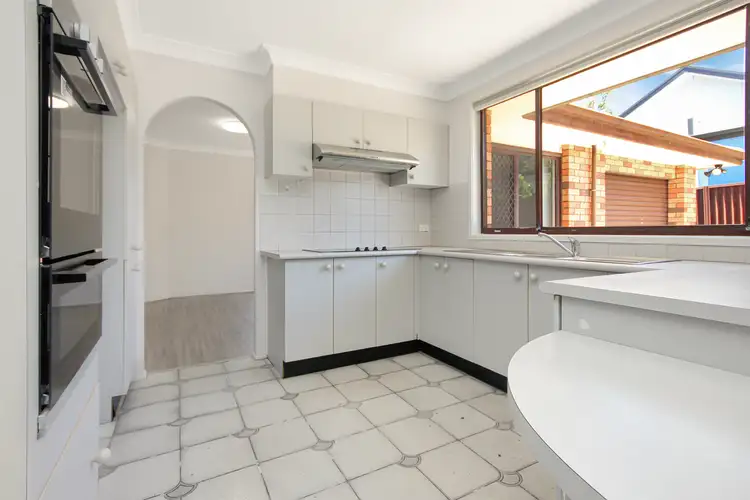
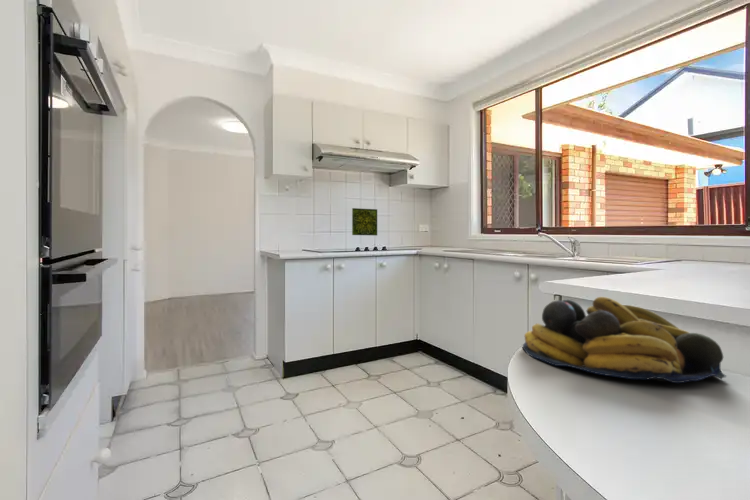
+ fruit bowl [521,296,727,384]
+ decorative tile [351,207,378,237]
